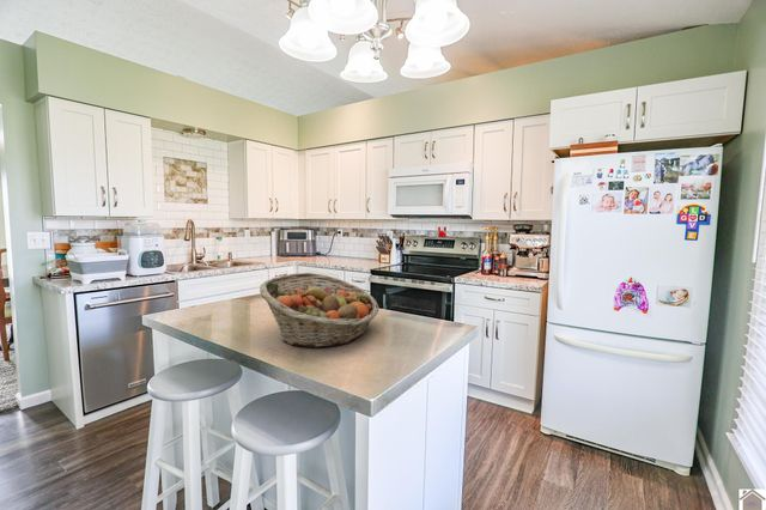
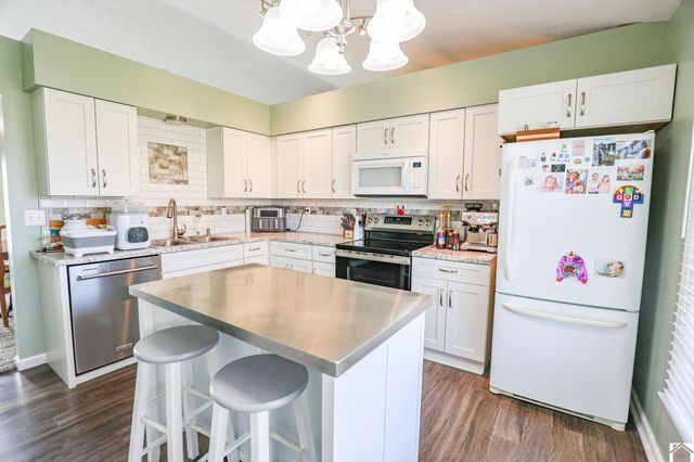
- fruit basket [259,272,379,348]
